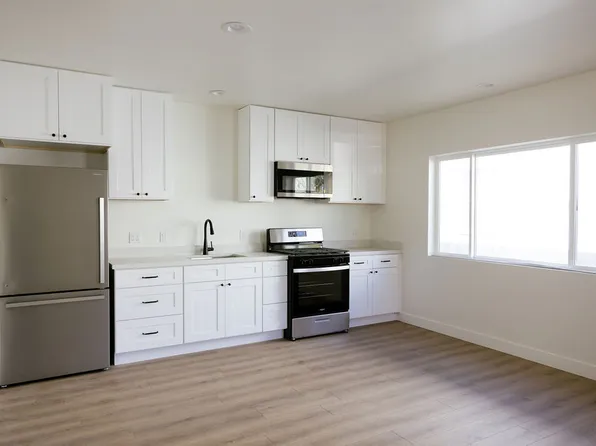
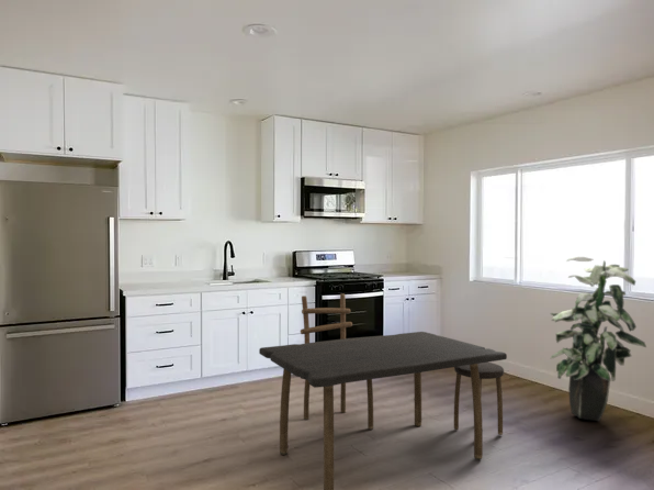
+ indoor plant [550,256,647,422]
+ dining table [258,292,508,490]
